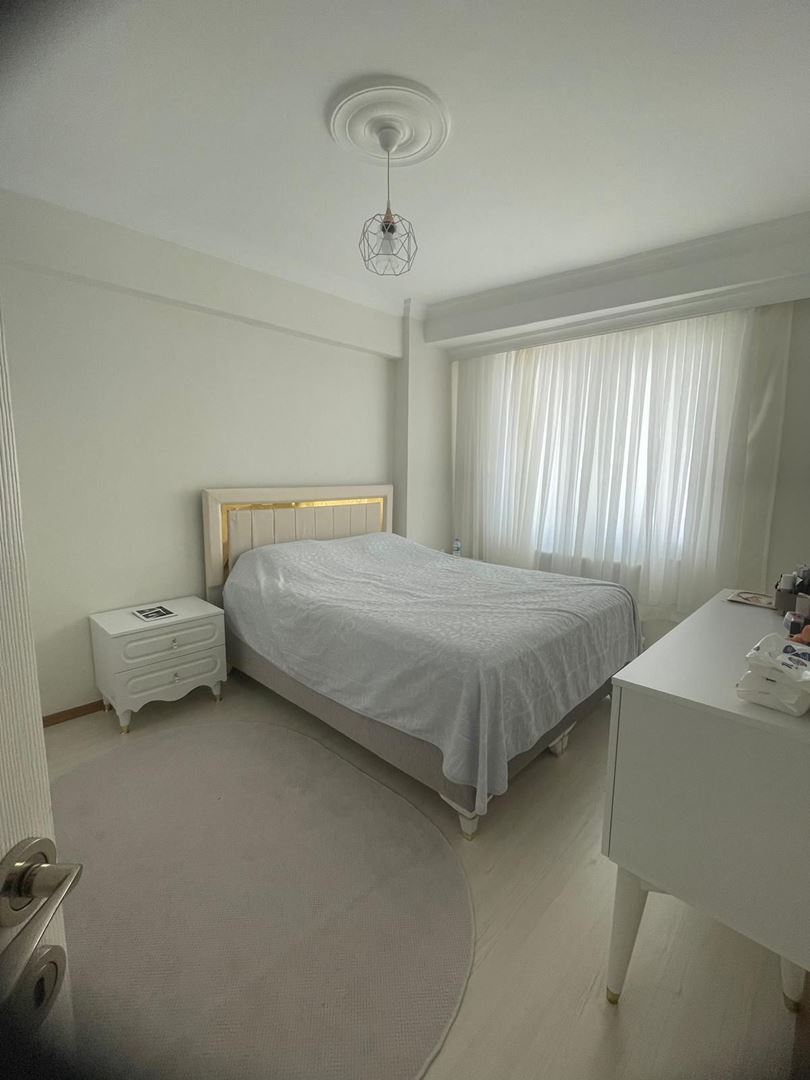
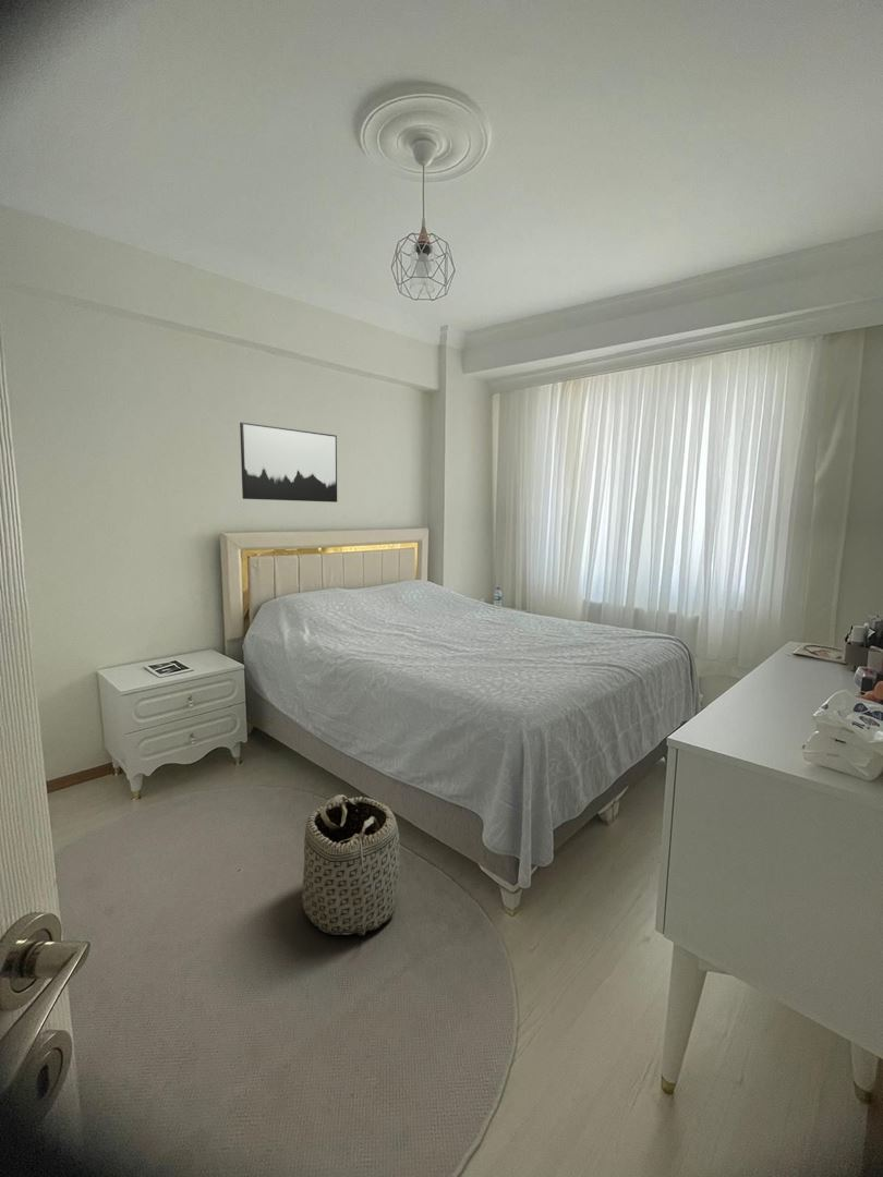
+ wall art [239,422,338,503]
+ basket [301,793,401,936]
